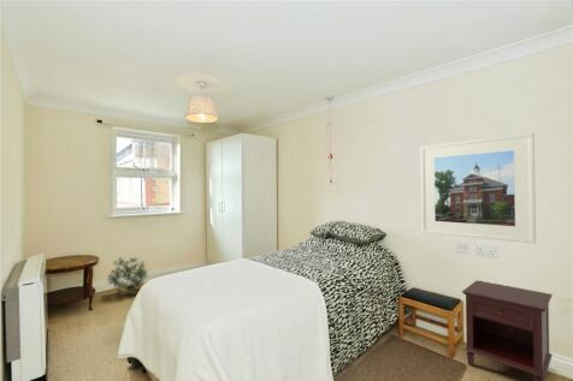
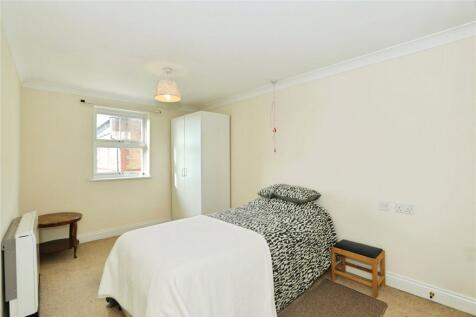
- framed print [420,132,537,244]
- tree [106,255,149,293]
- nightstand [461,279,554,381]
